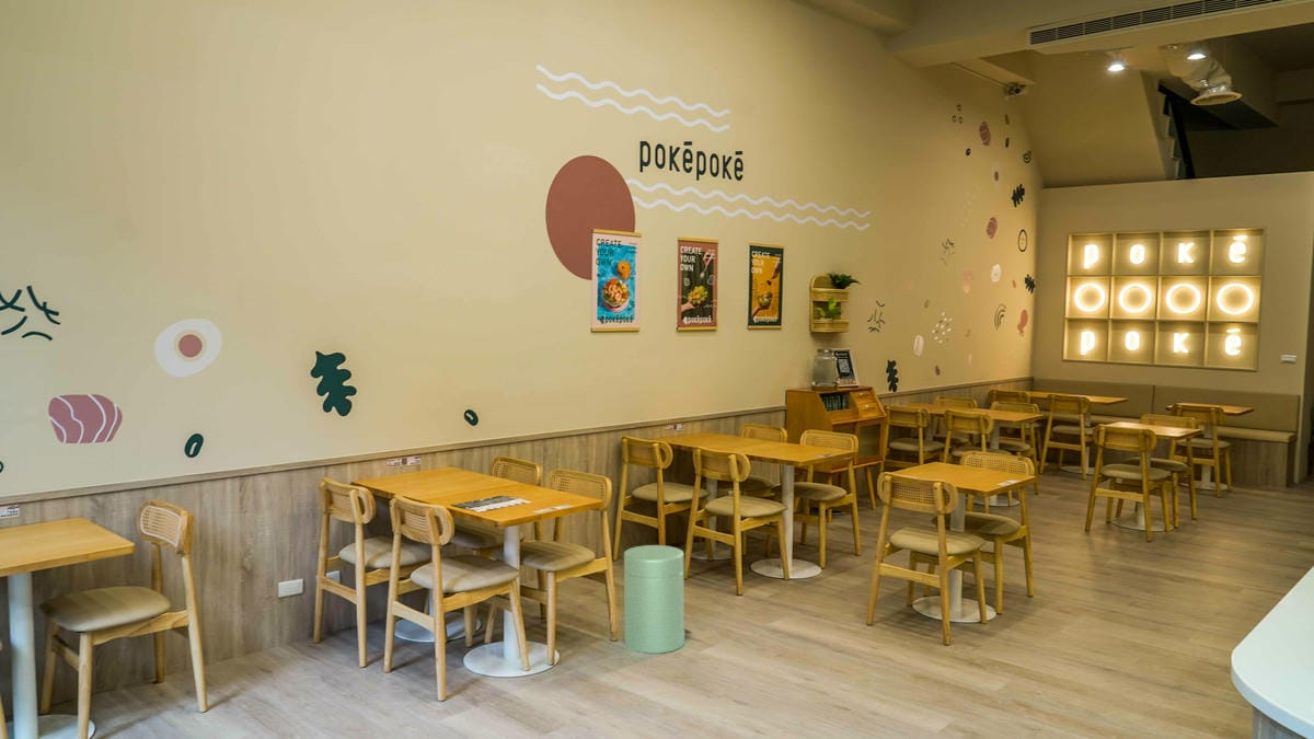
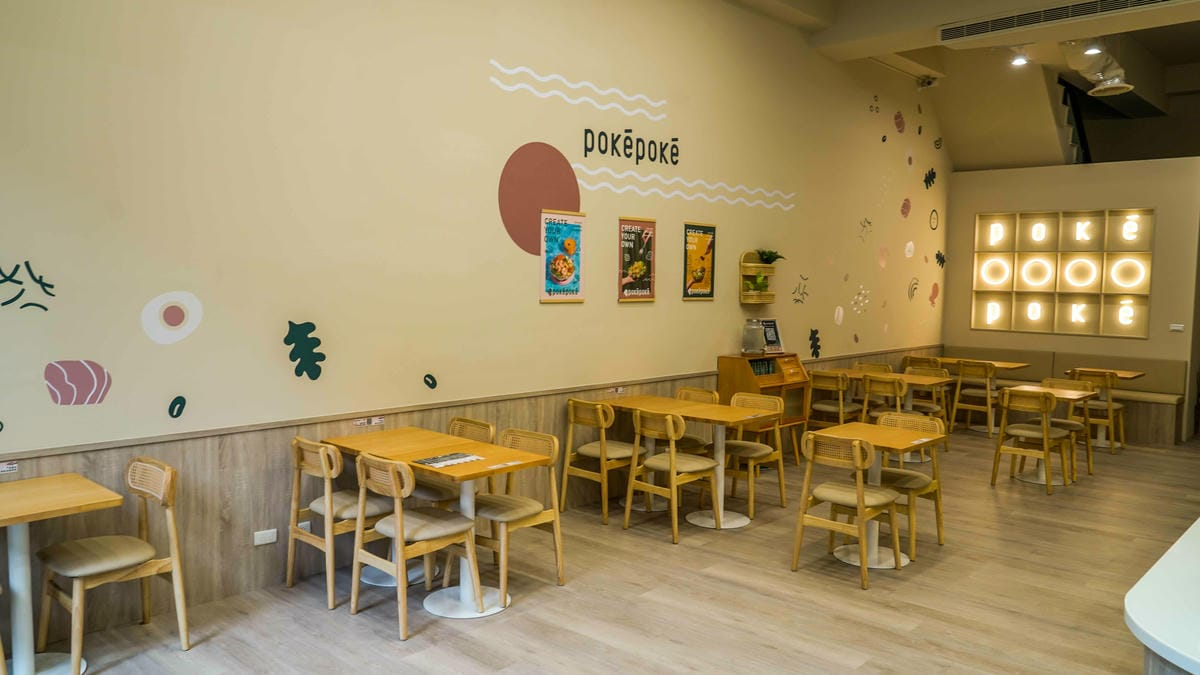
- trash can [623,544,693,655]
